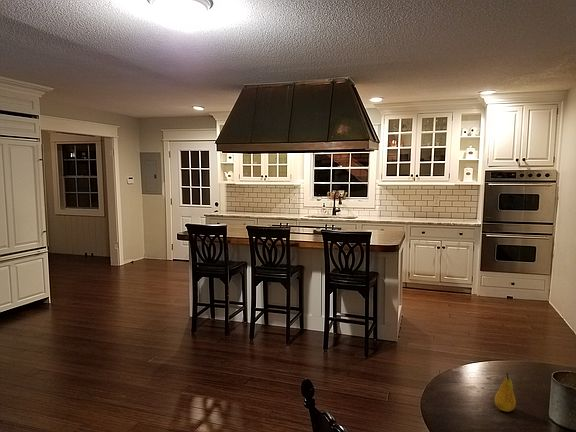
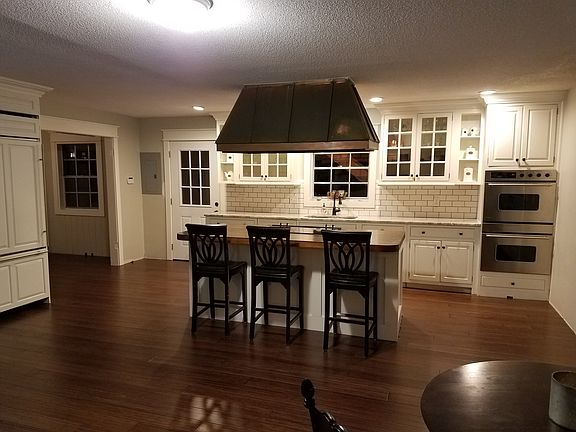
- fruit [494,372,517,412]
